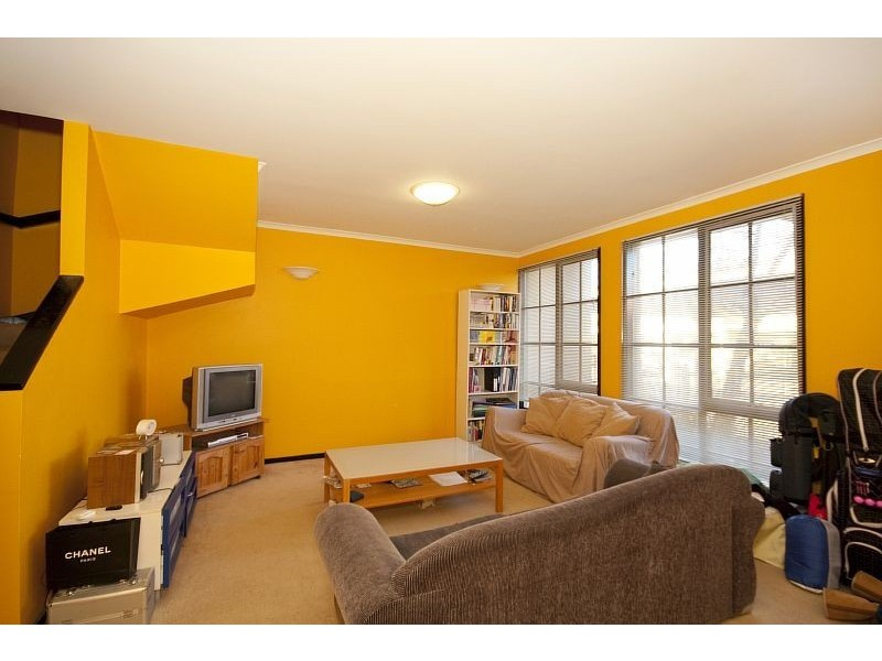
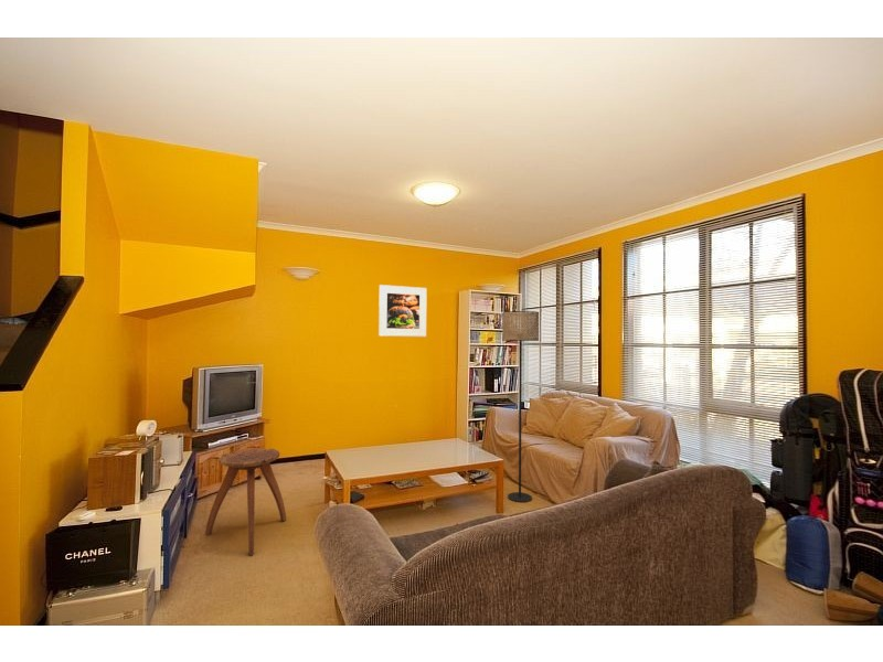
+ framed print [377,284,428,338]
+ stool [204,447,287,556]
+ floor lamp [501,310,540,503]
